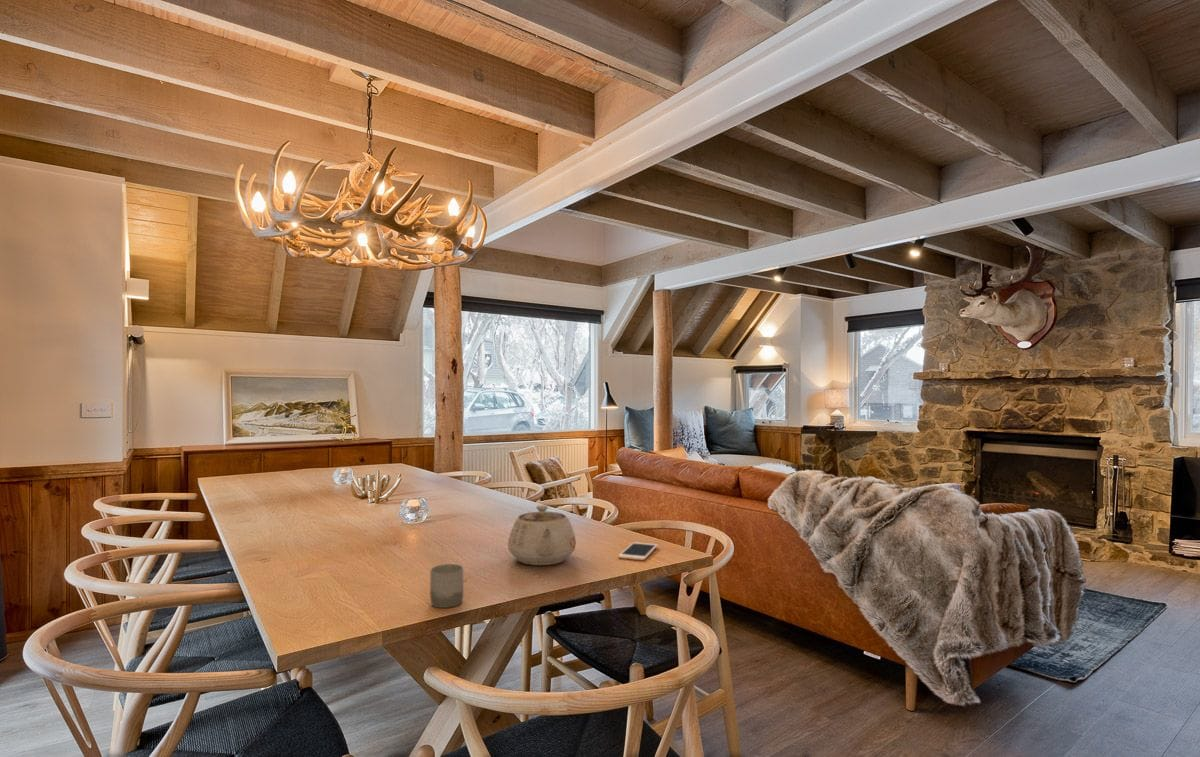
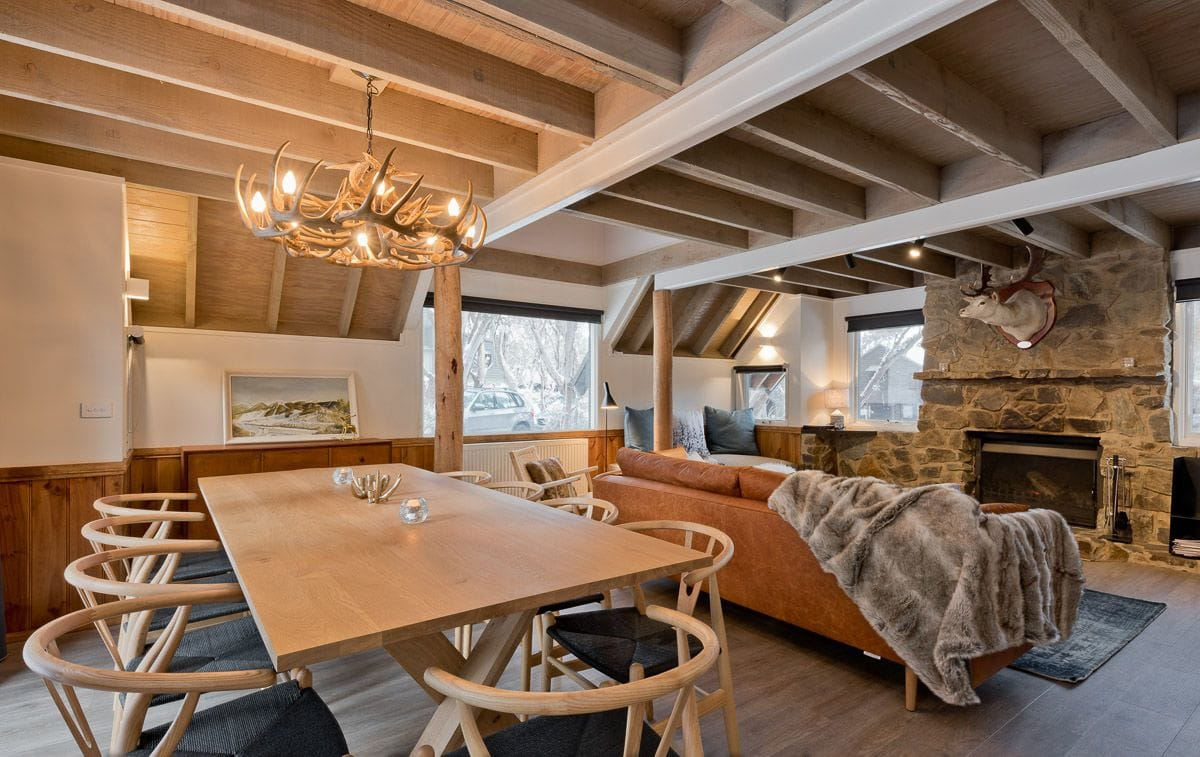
- cup [429,563,464,609]
- cell phone [617,541,659,561]
- teapot [507,504,577,566]
